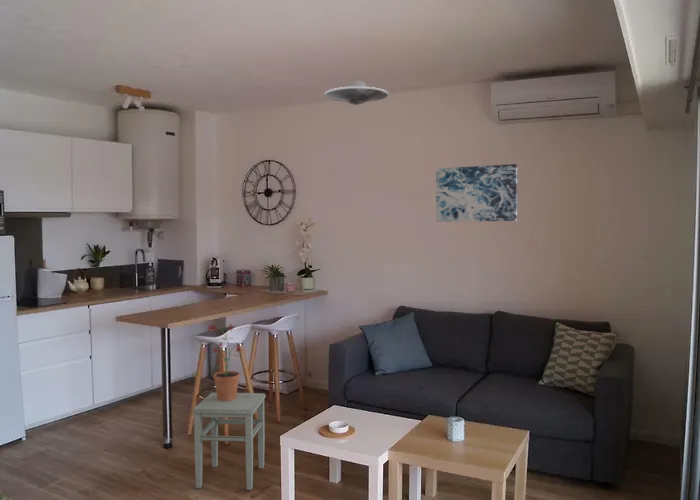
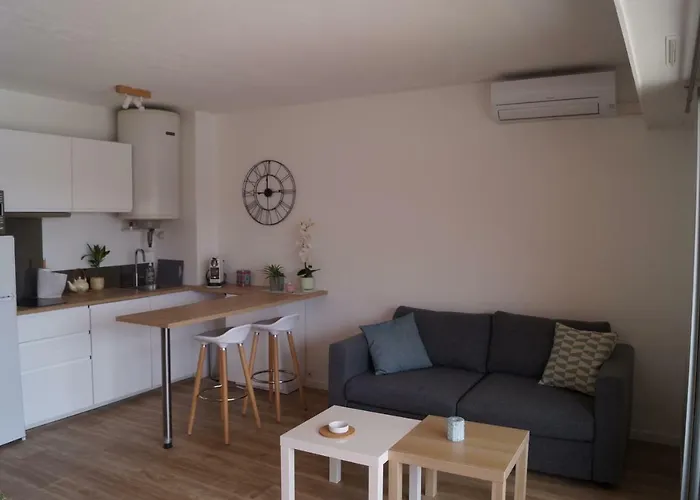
- ceiling light [324,79,389,106]
- stool [192,391,267,491]
- potted plant [206,322,243,401]
- wall art [435,163,518,223]
